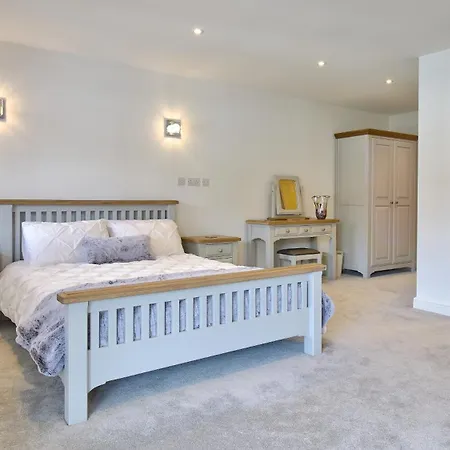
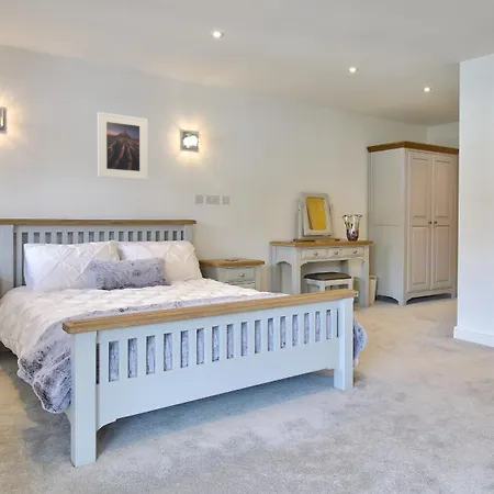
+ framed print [97,111,148,181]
